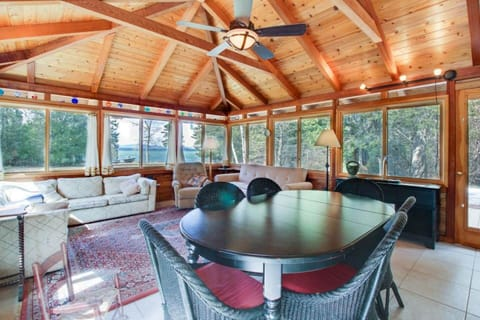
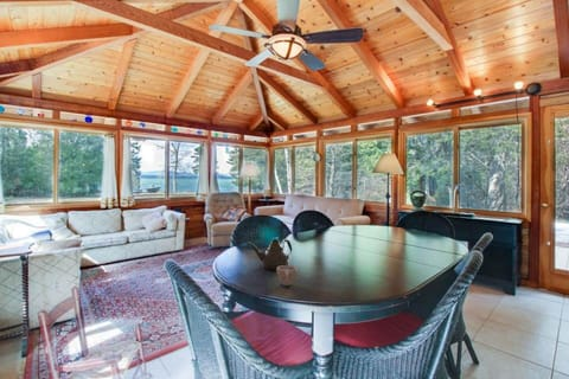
+ cup [275,264,299,287]
+ teapot [245,238,293,271]
